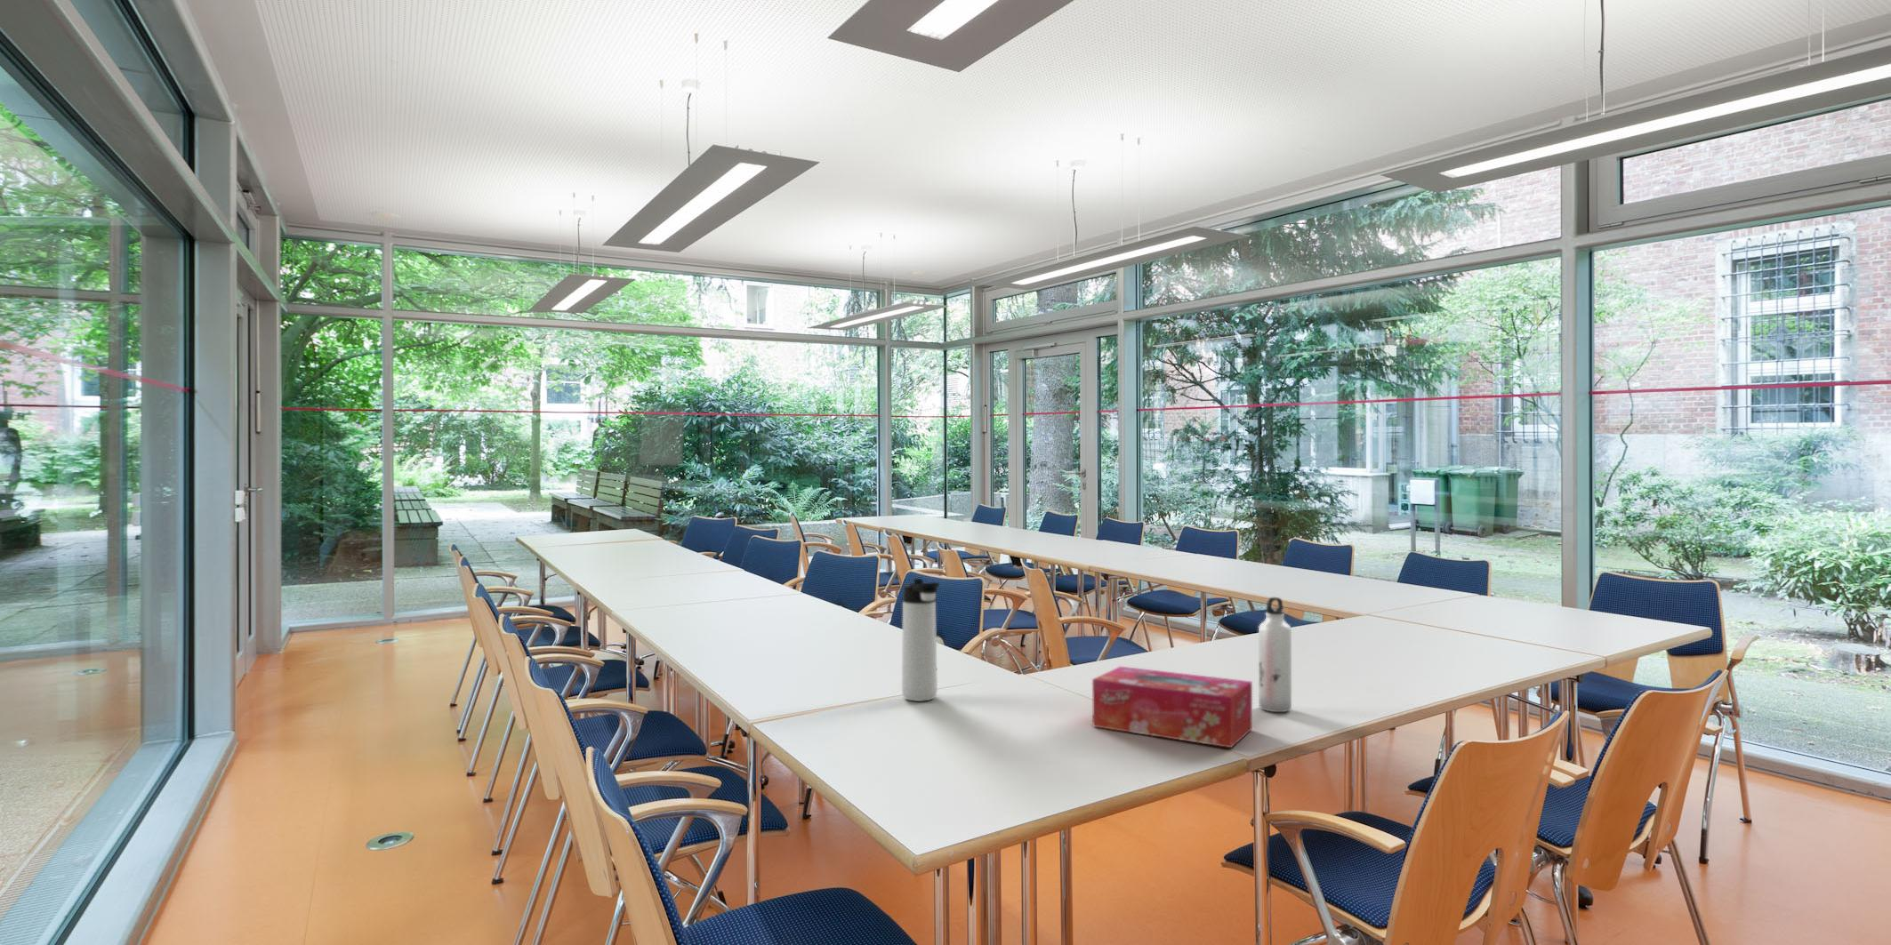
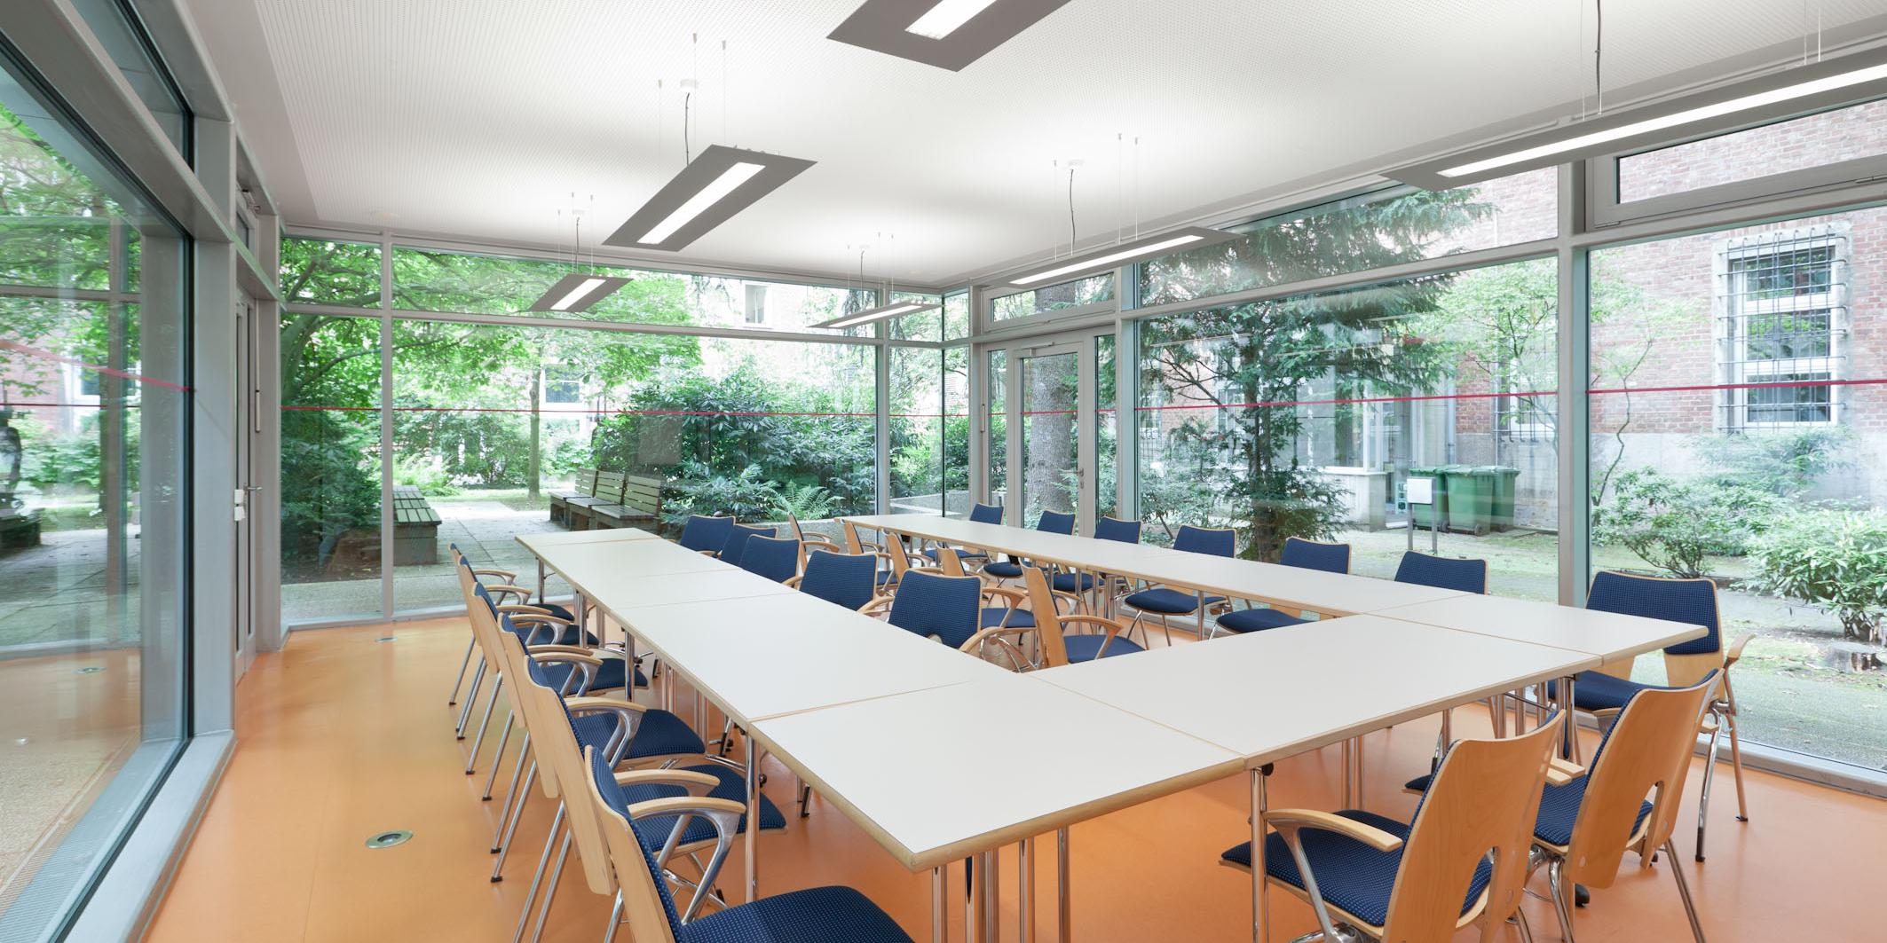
- thermos bottle [901,577,941,703]
- tissue box [1091,665,1253,749]
- water bottle [1258,597,1293,714]
